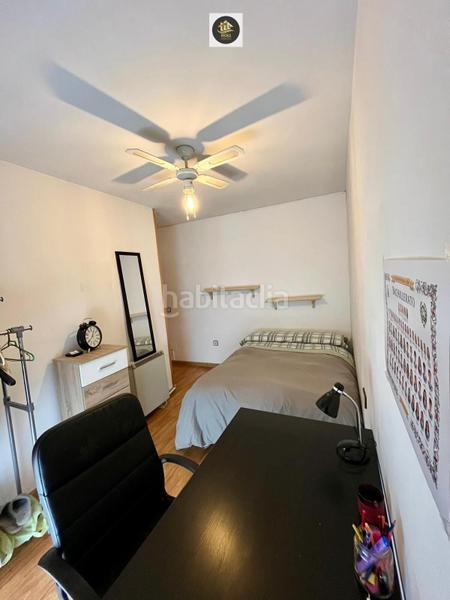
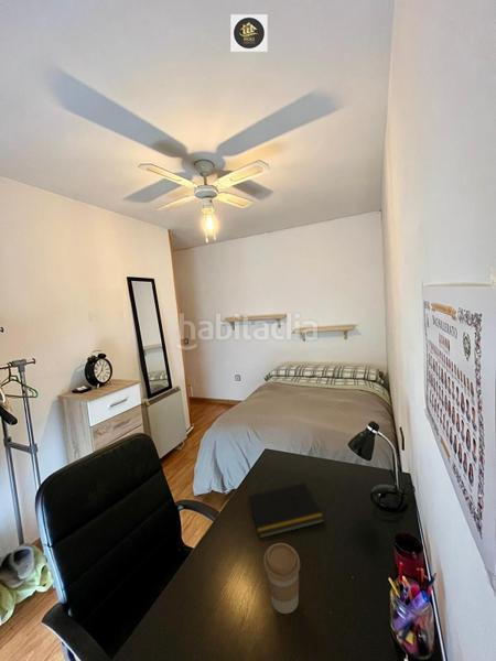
+ notepad [247,481,325,539]
+ coffee cup [262,542,301,615]
